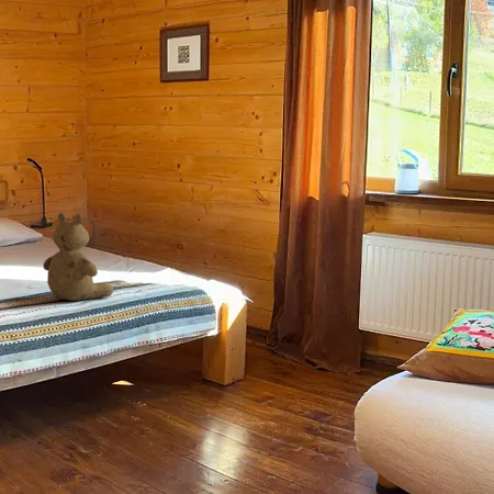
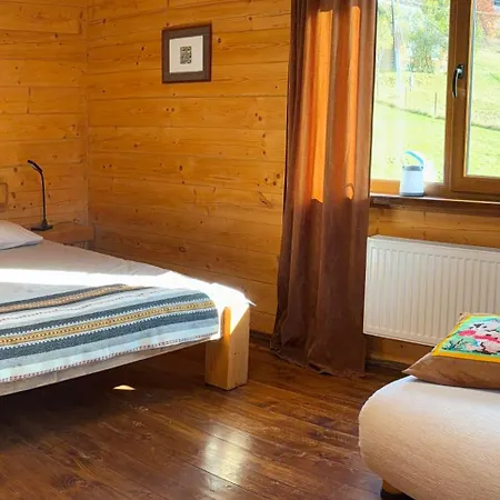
- teddy bear [42,212,114,302]
